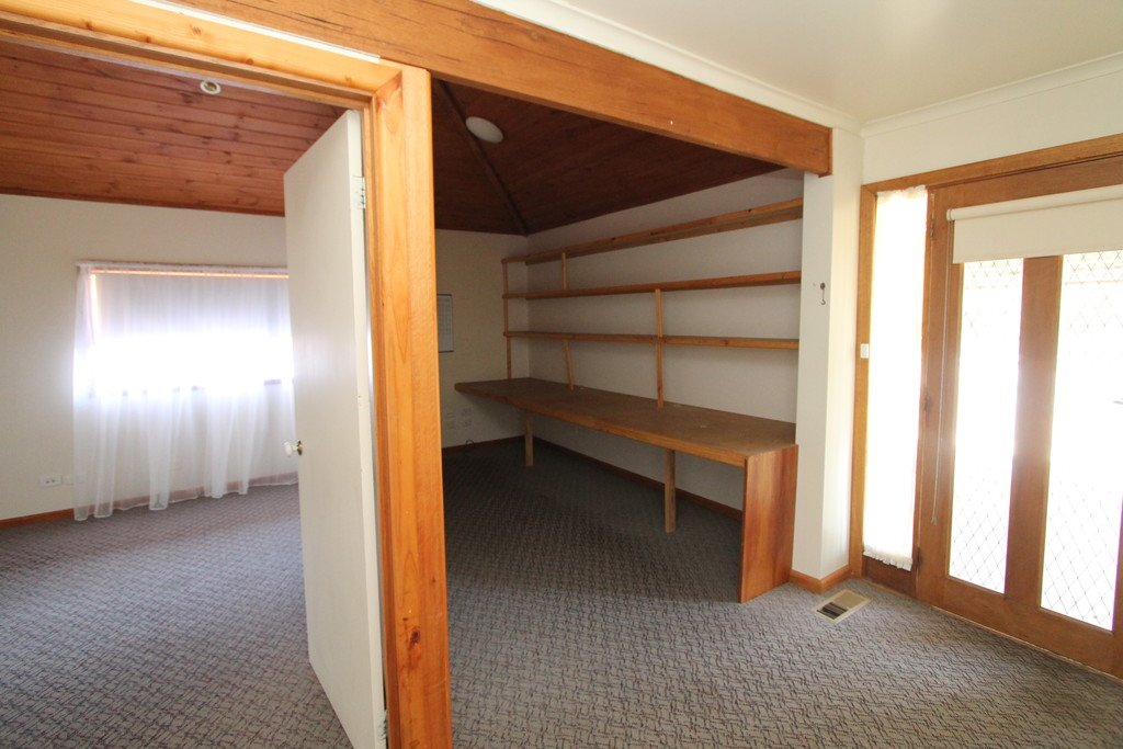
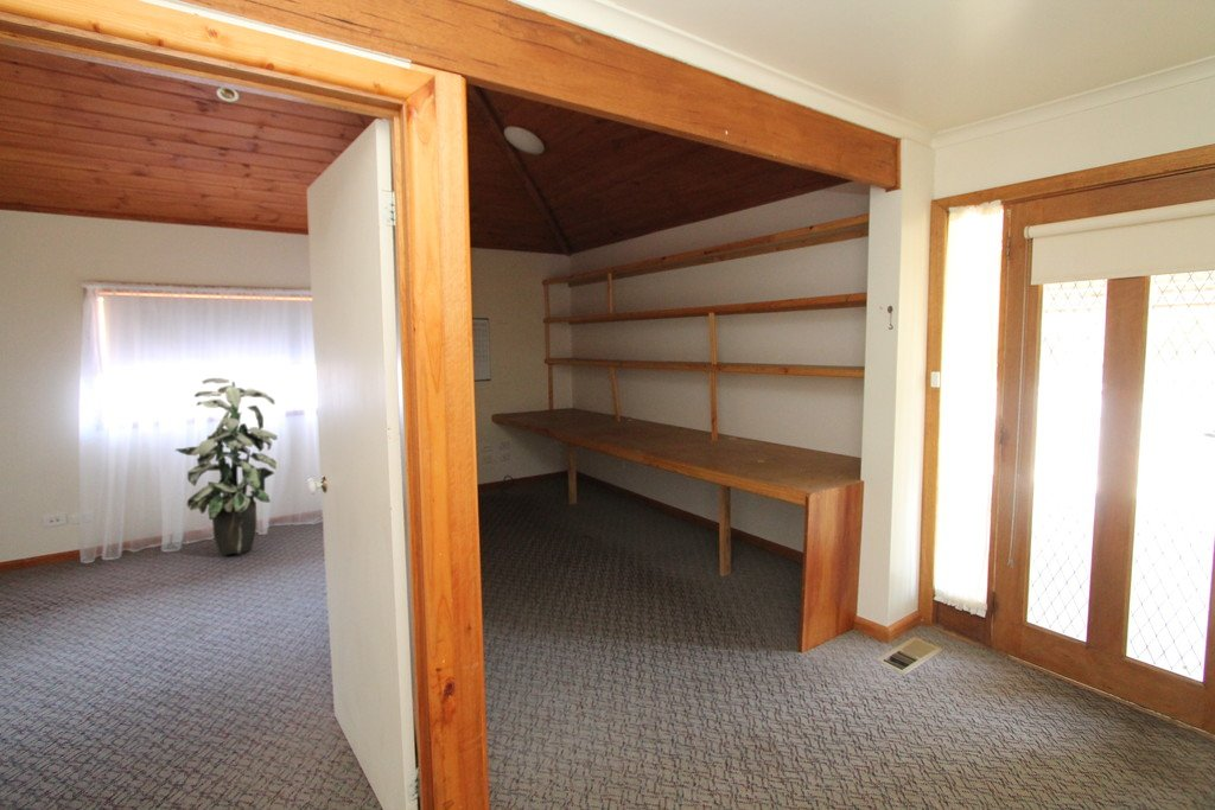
+ indoor plant [173,377,279,556]
